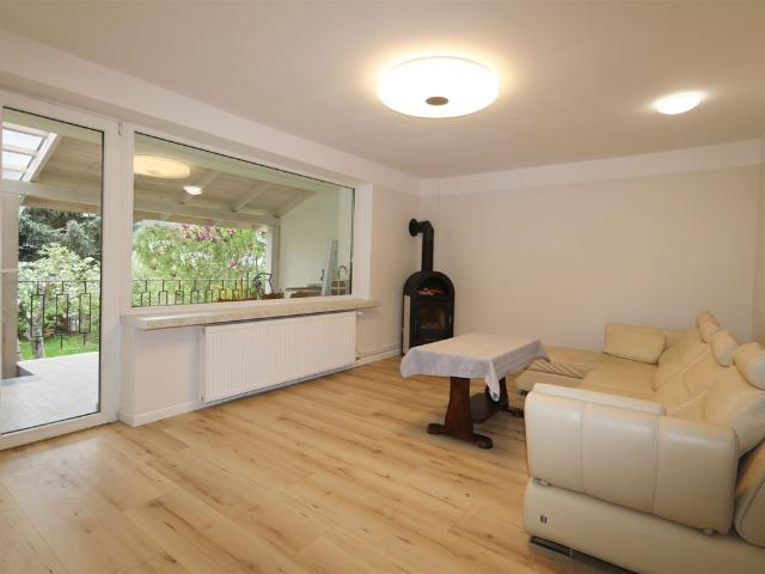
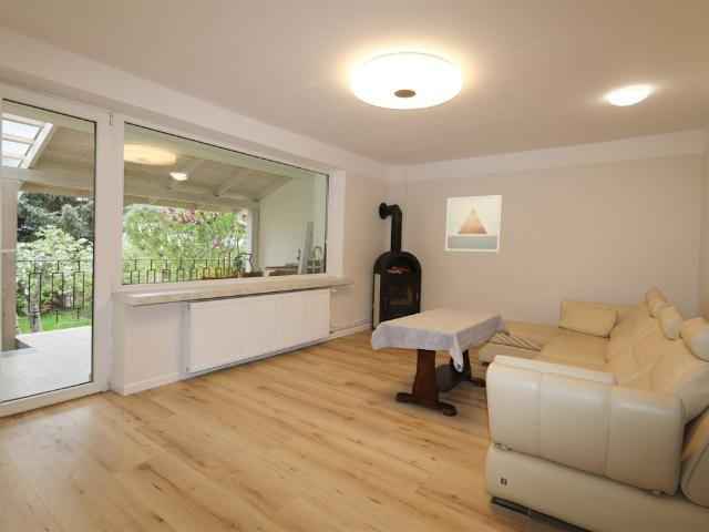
+ wall art [444,194,504,253]
